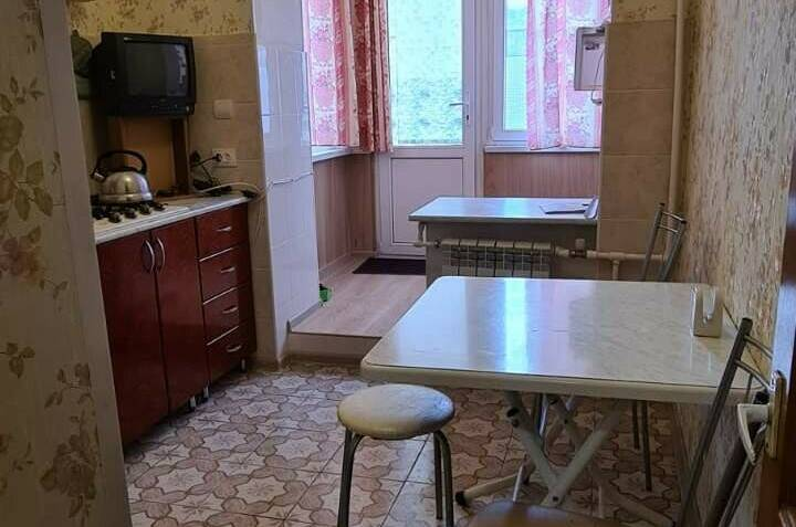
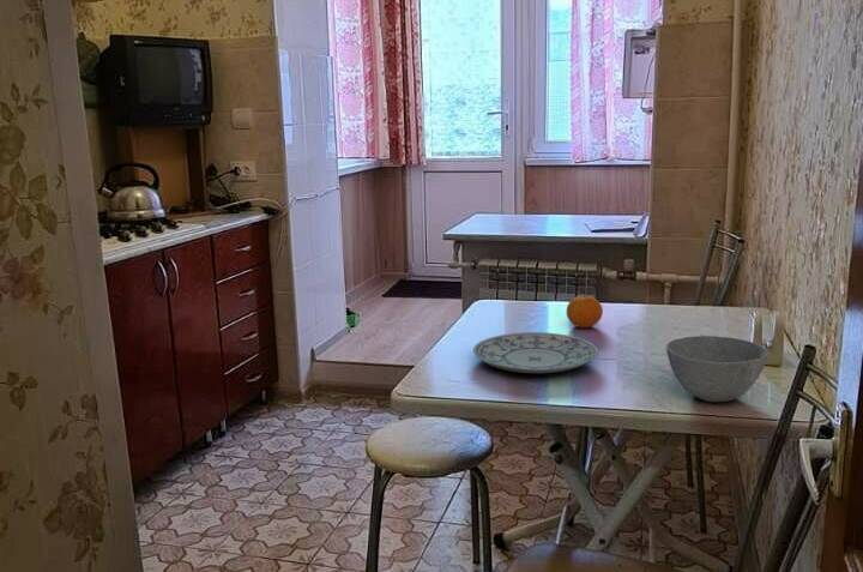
+ plate [472,331,599,374]
+ bowl [665,335,770,403]
+ fruit [566,295,604,329]
